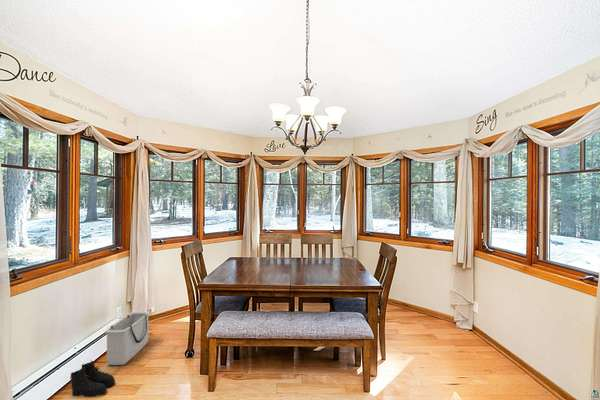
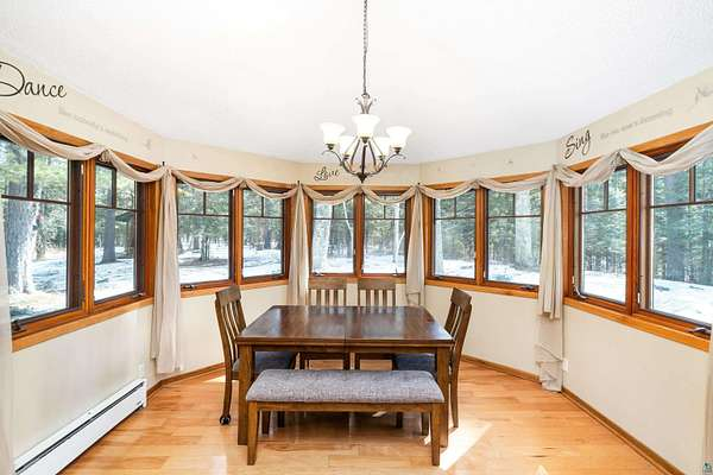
- boots [69,360,116,398]
- storage bin [104,310,151,366]
